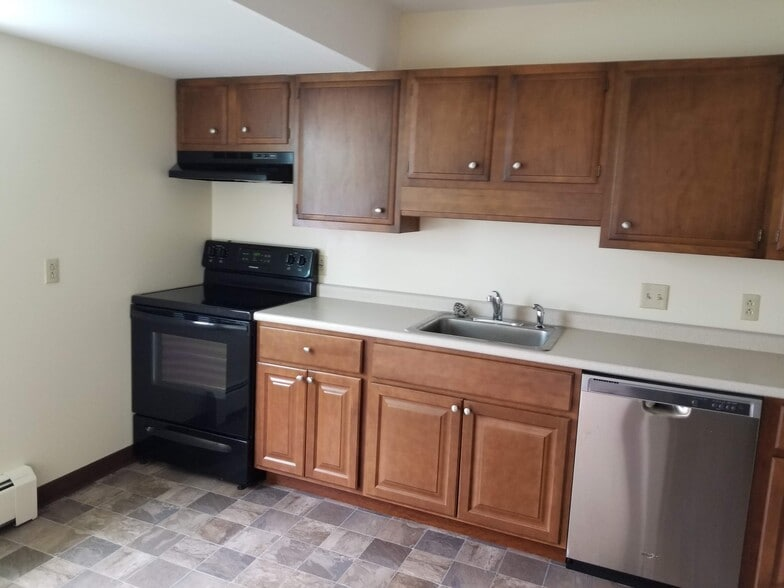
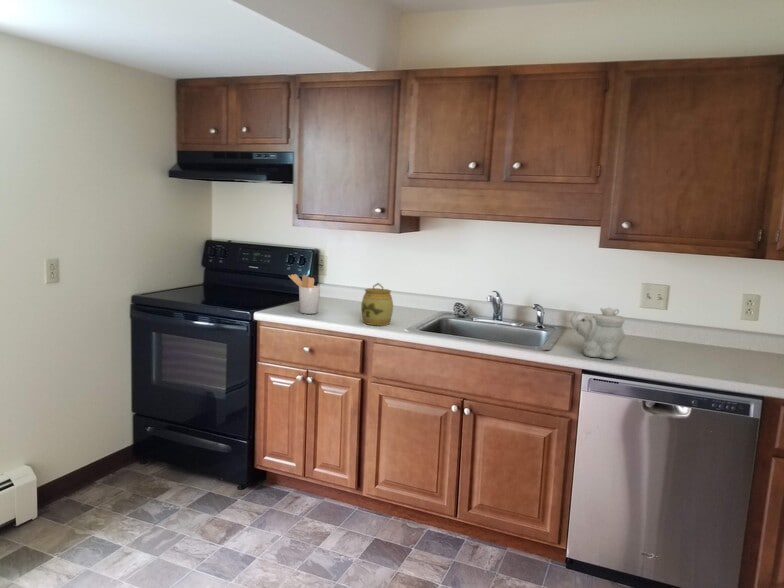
+ utensil holder [287,273,321,315]
+ teapot [569,306,626,360]
+ jar [360,282,394,326]
